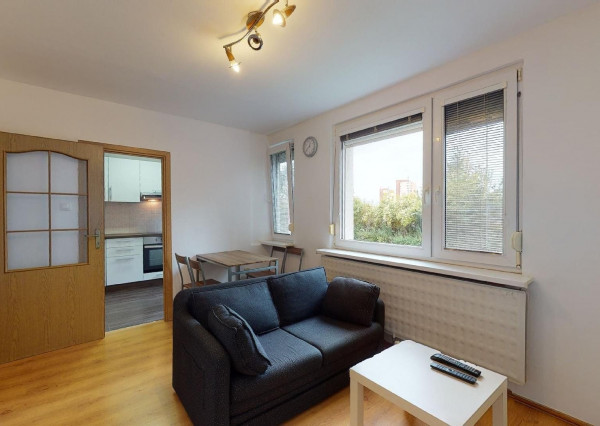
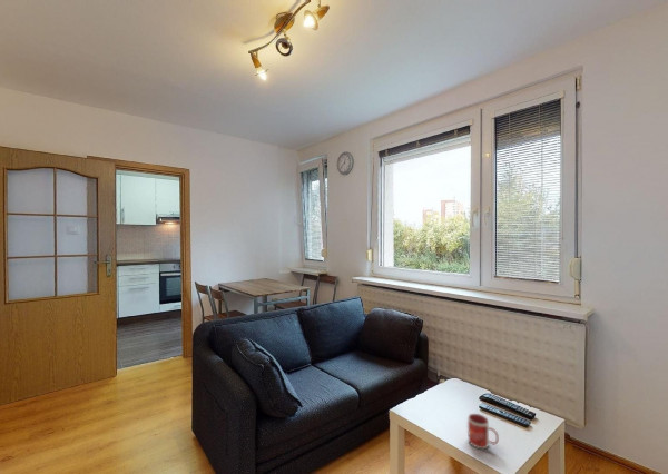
+ mug [466,413,500,450]
